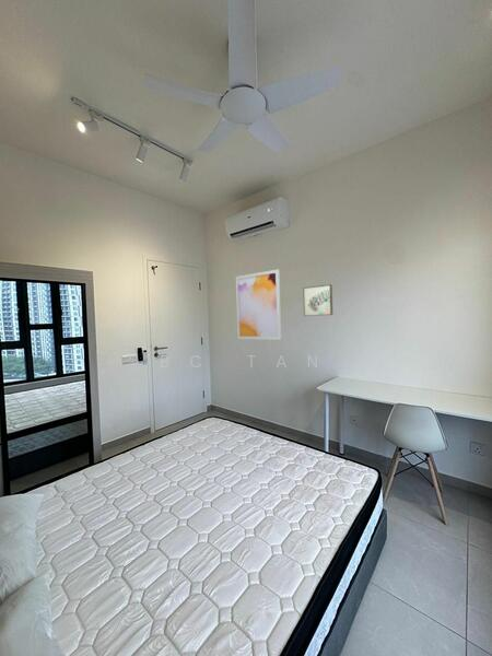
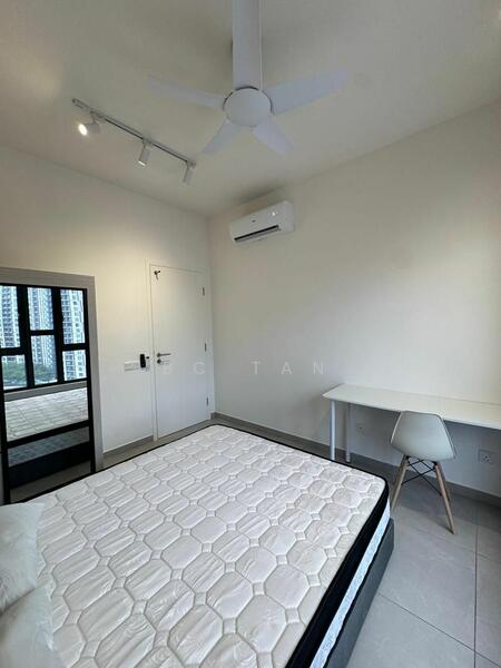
- wall art [235,268,282,341]
- wall art [302,283,333,317]
